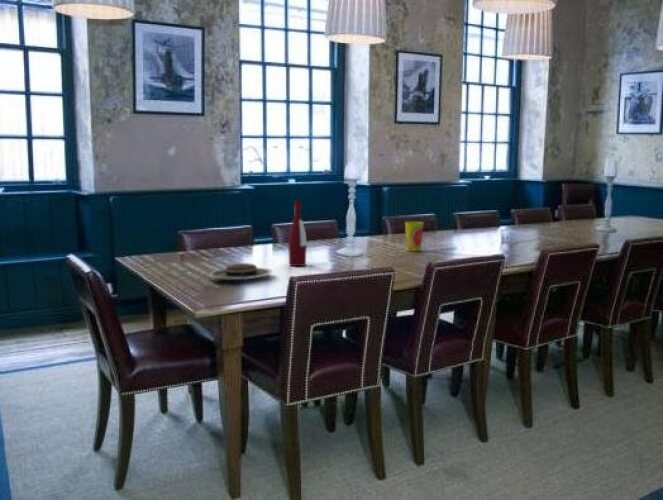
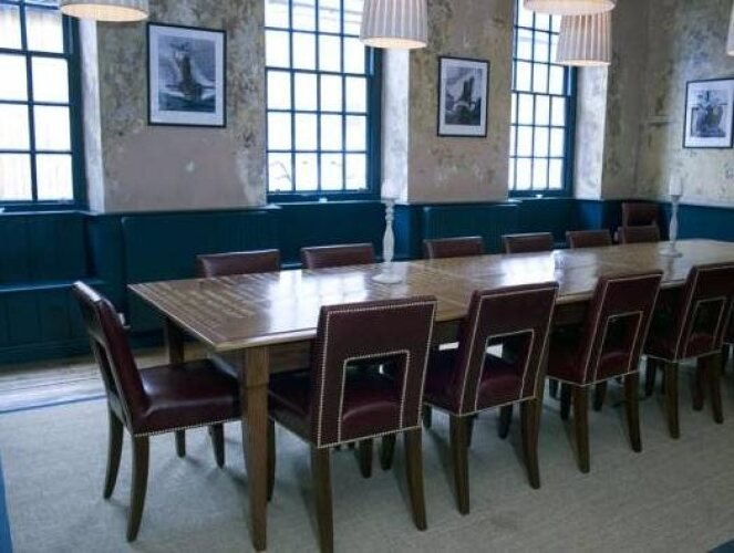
- cup [404,221,424,252]
- alcohol [287,199,308,267]
- plate [208,262,274,281]
